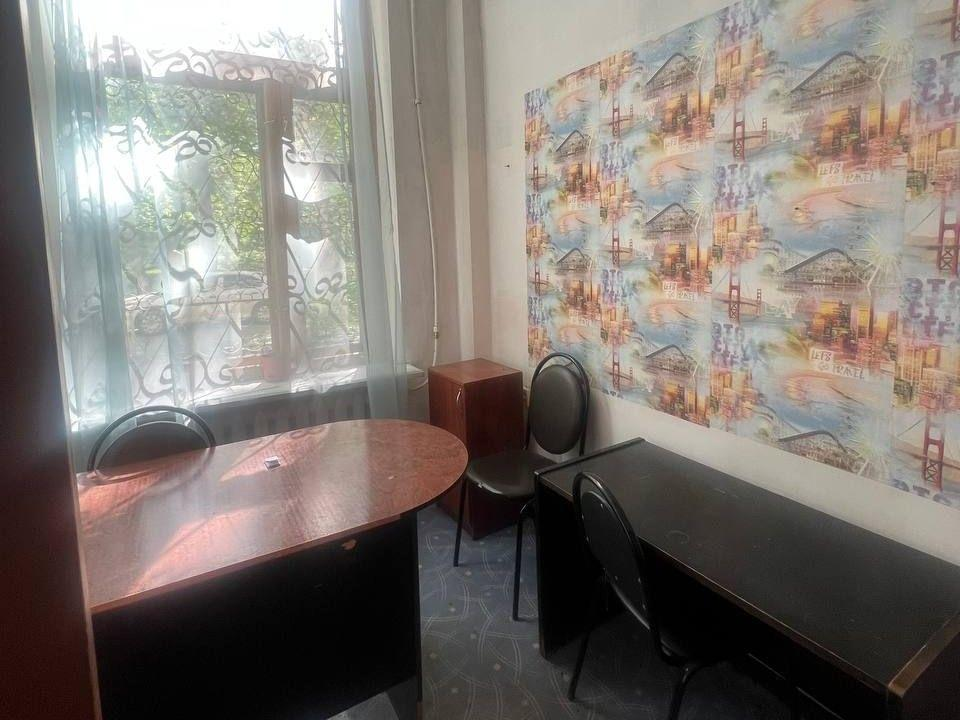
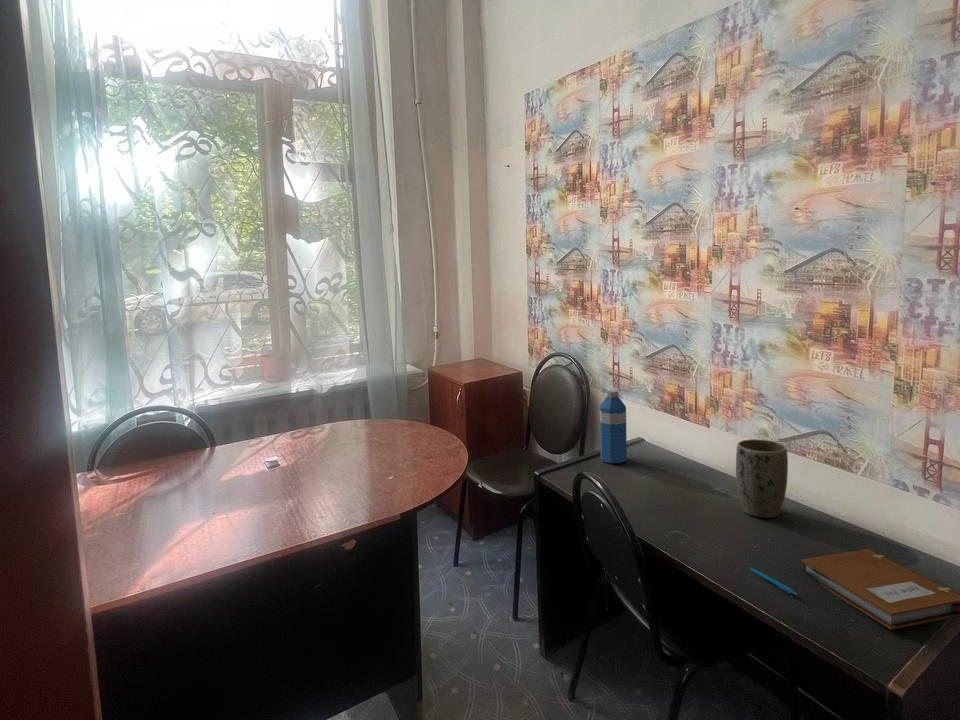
+ plant pot [735,438,789,519]
+ water bottle [599,389,628,464]
+ notebook [800,548,960,631]
+ pen [749,567,798,596]
